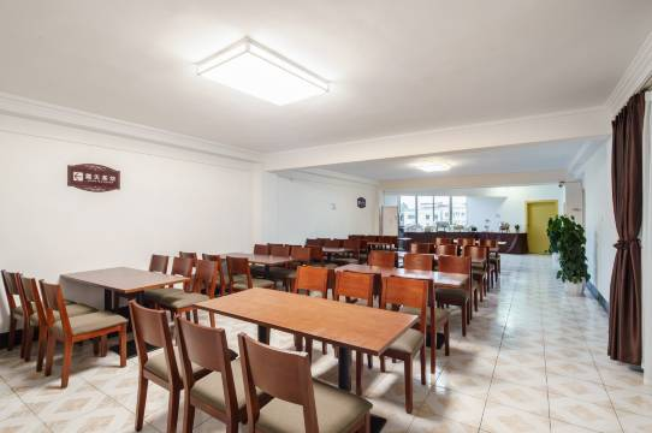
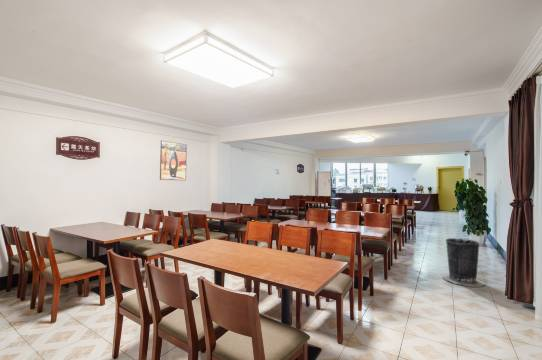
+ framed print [159,139,188,181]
+ trash can [441,237,486,288]
